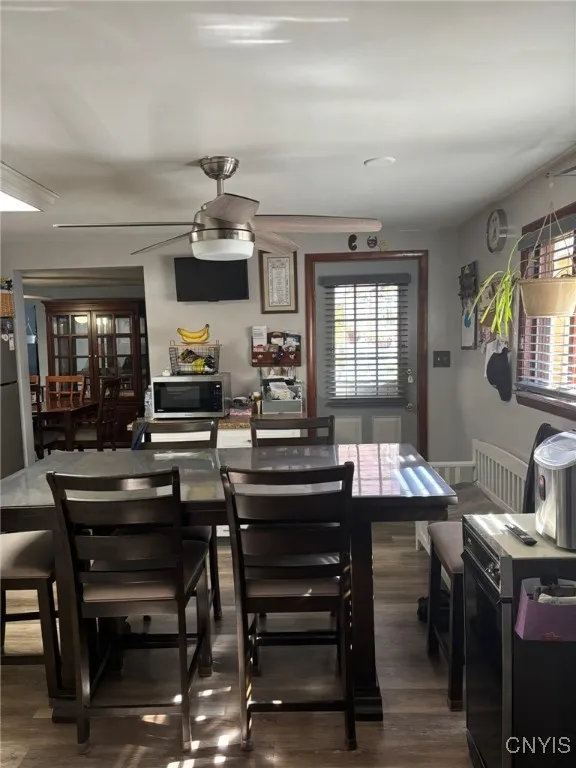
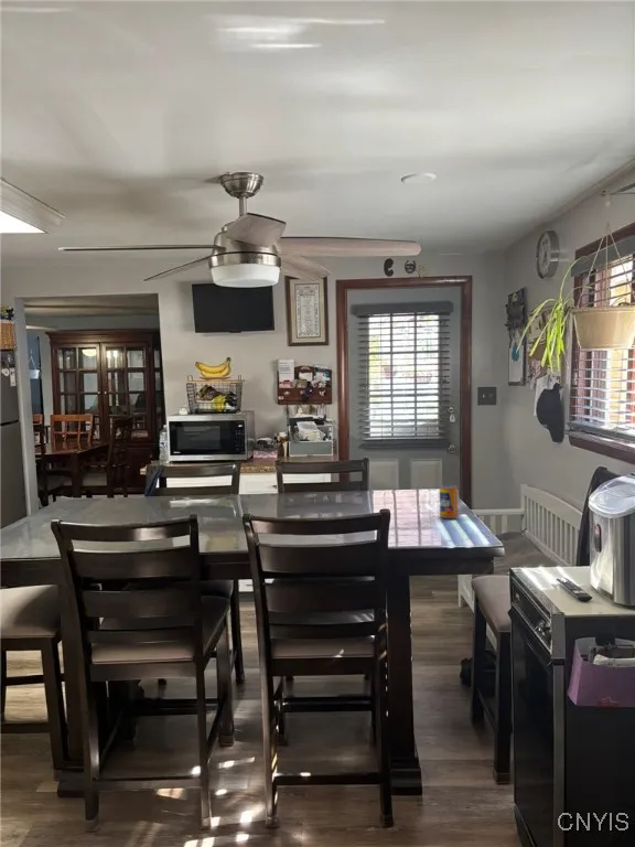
+ pop [439,484,460,519]
